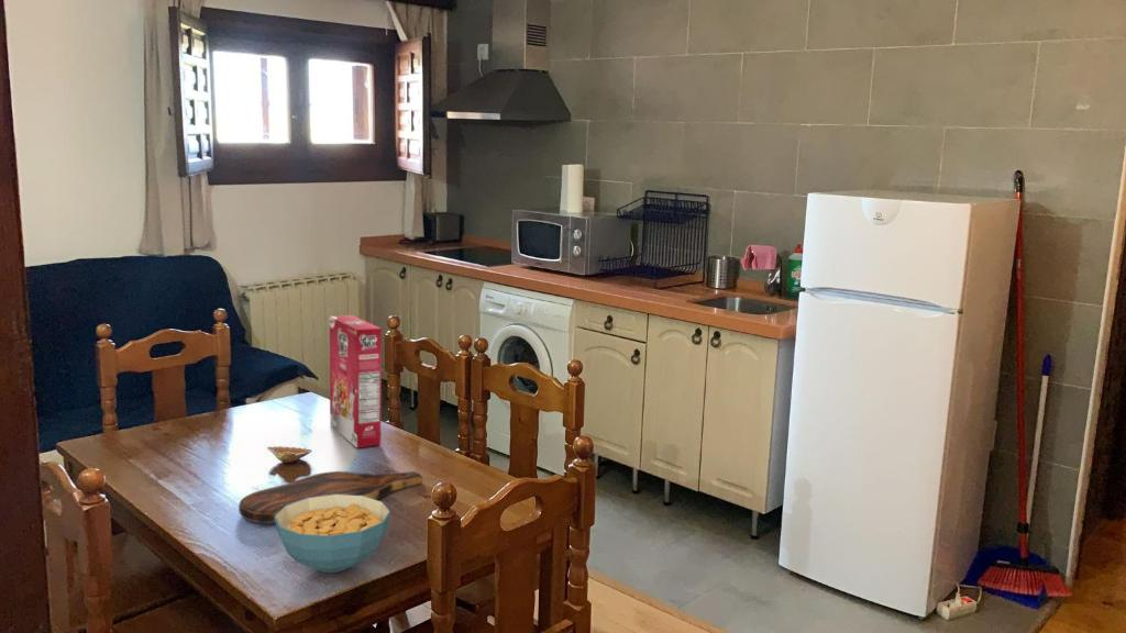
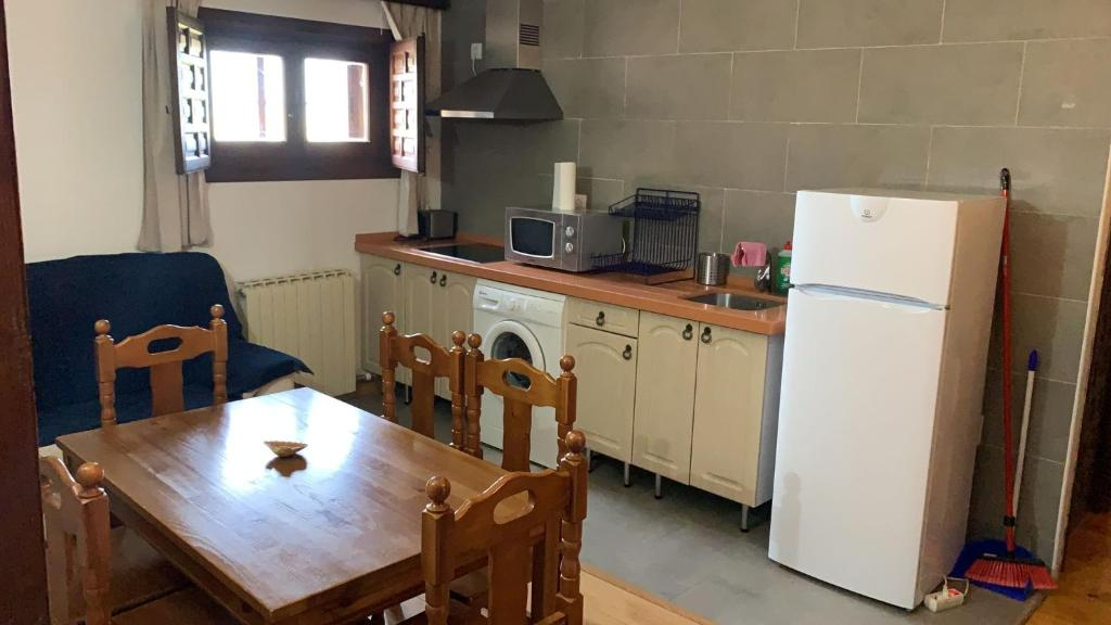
- cereal bowl [275,495,391,574]
- cereal box [329,314,383,448]
- cutting board [238,470,423,524]
